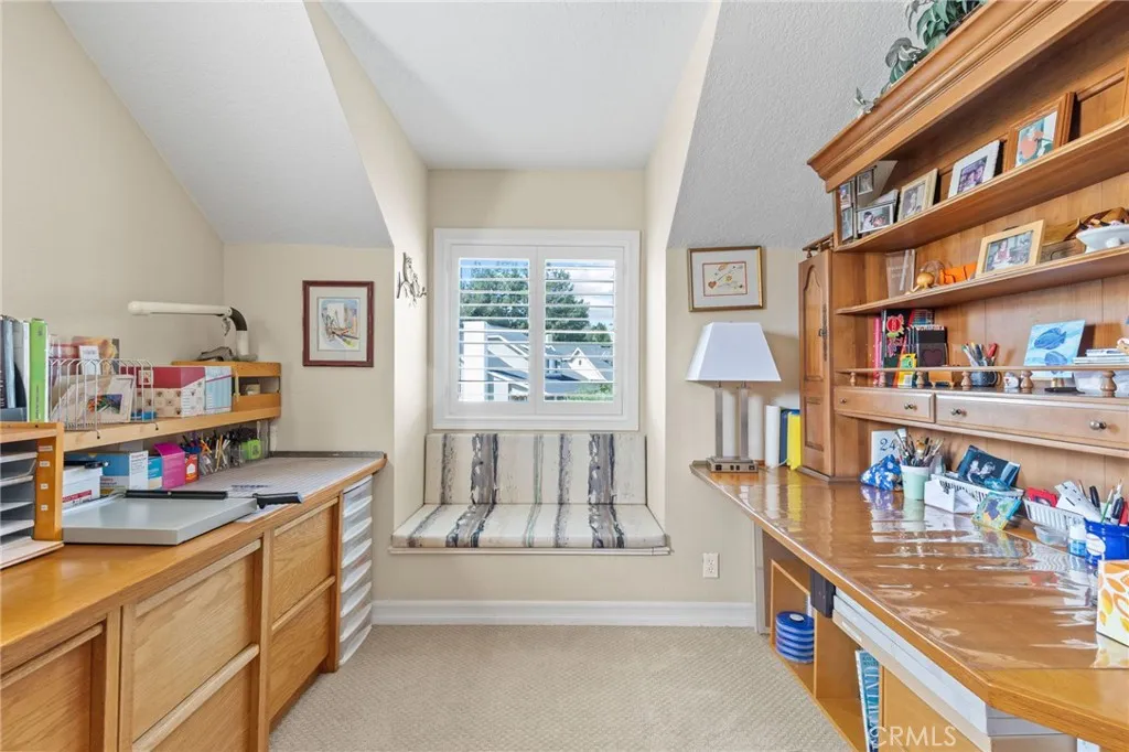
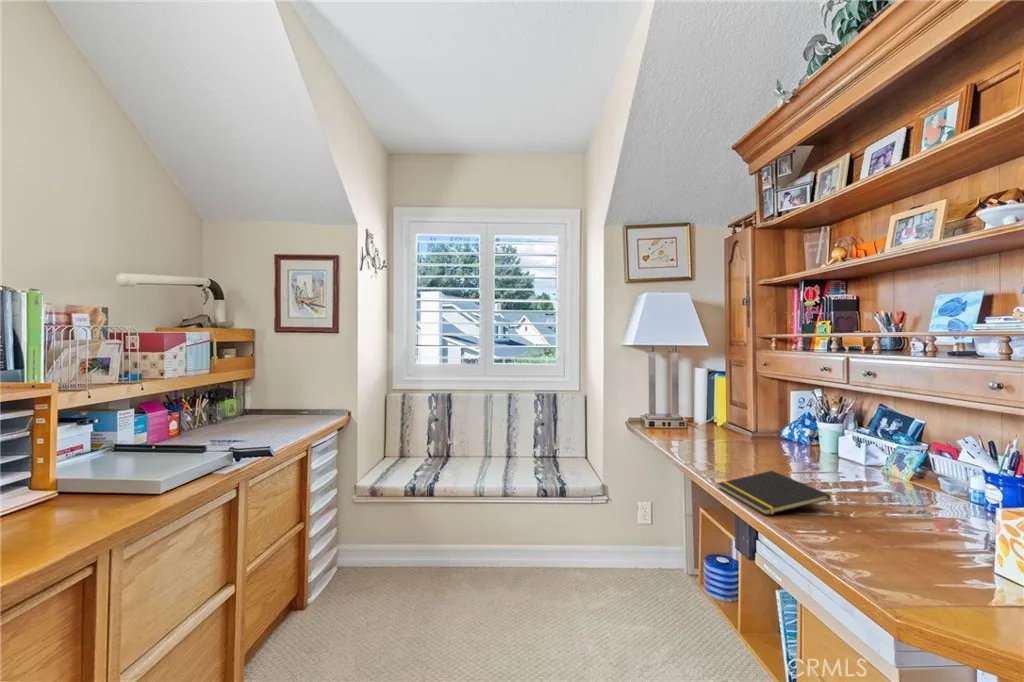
+ notepad [717,470,831,516]
